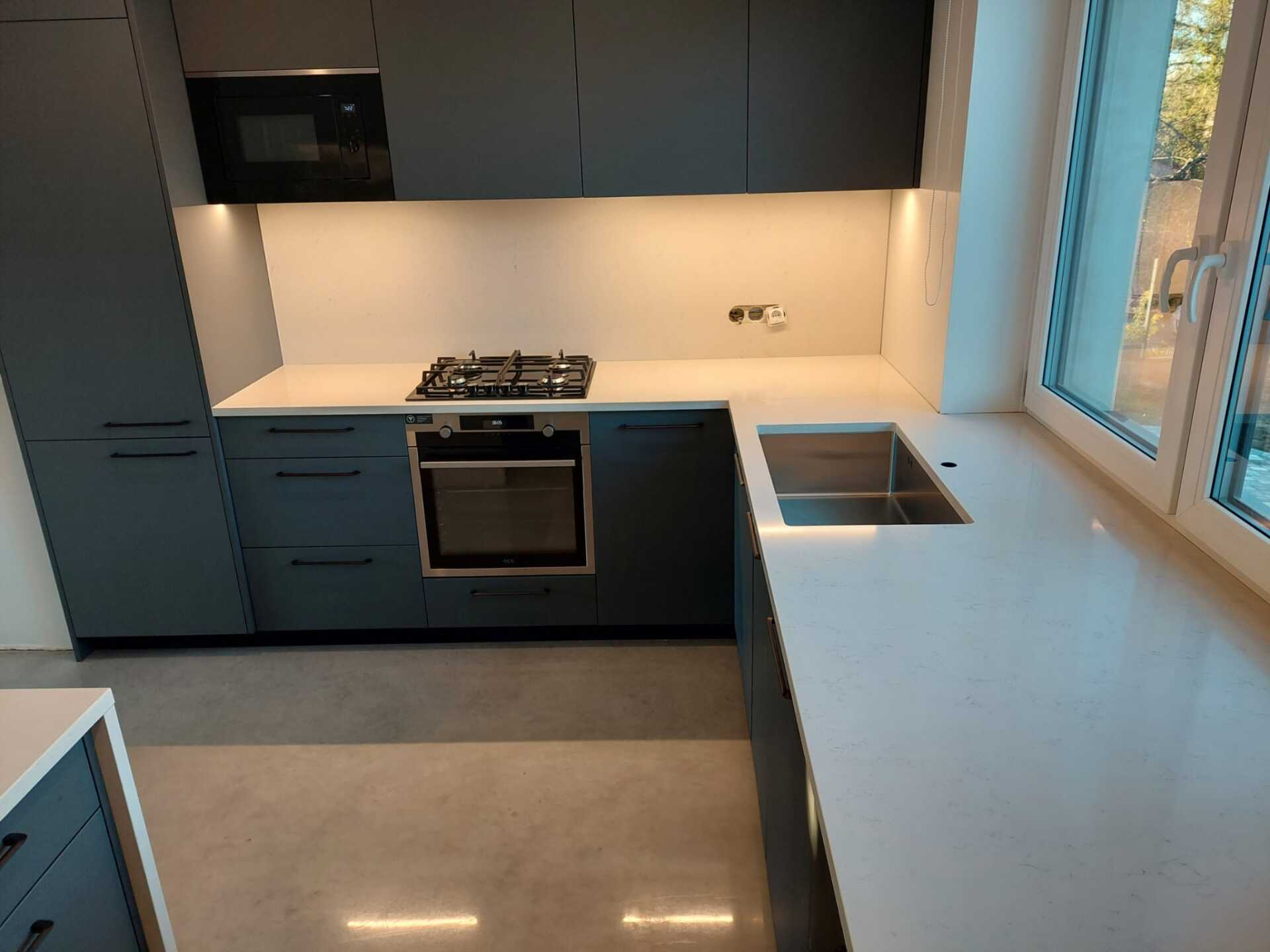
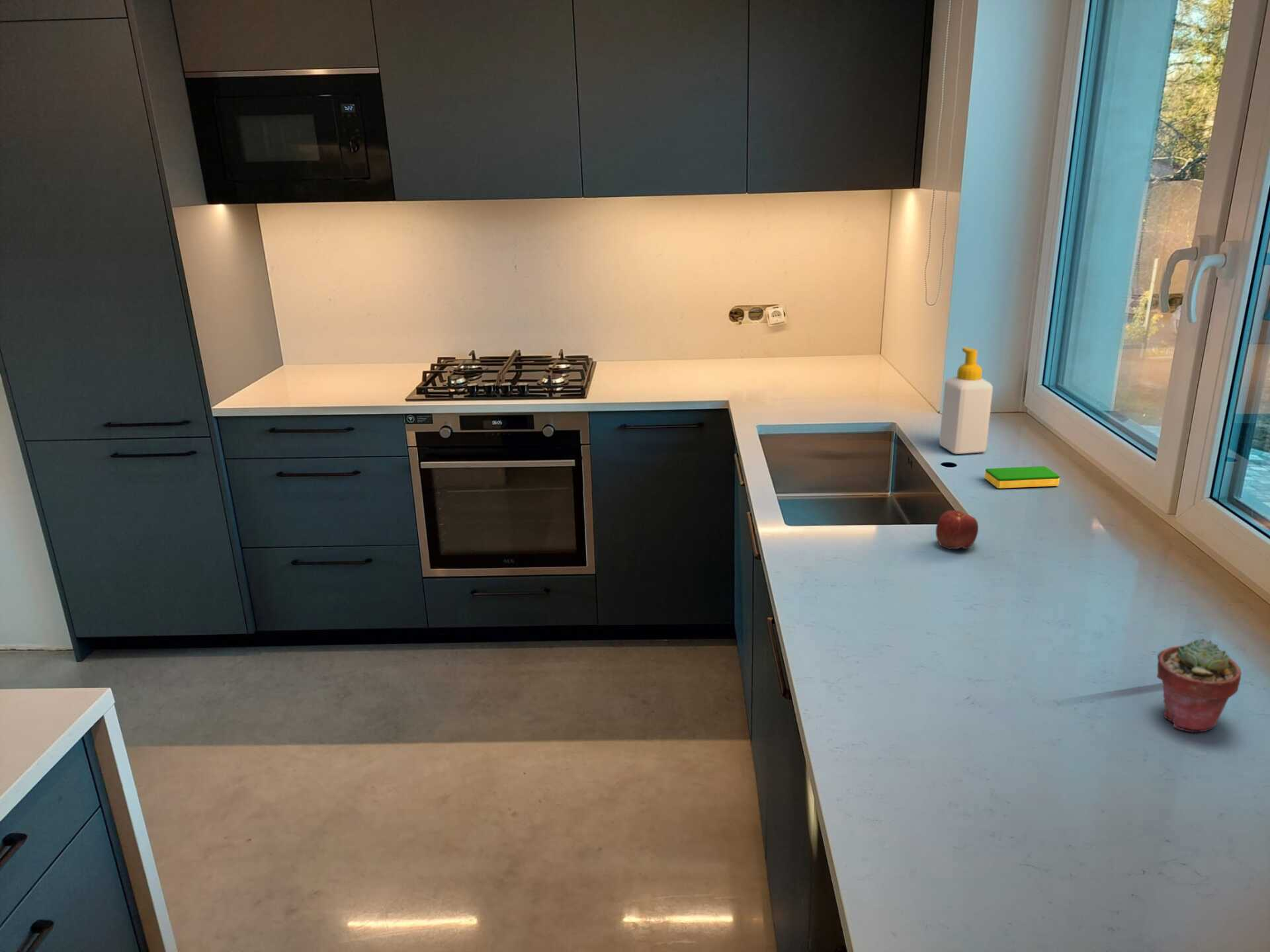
+ soap bottle [939,346,994,455]
+ potted succulent [1156,638,1242,733]
+ apple [935,510,979,550]
+ dish sponge [984,465,1060,489]
